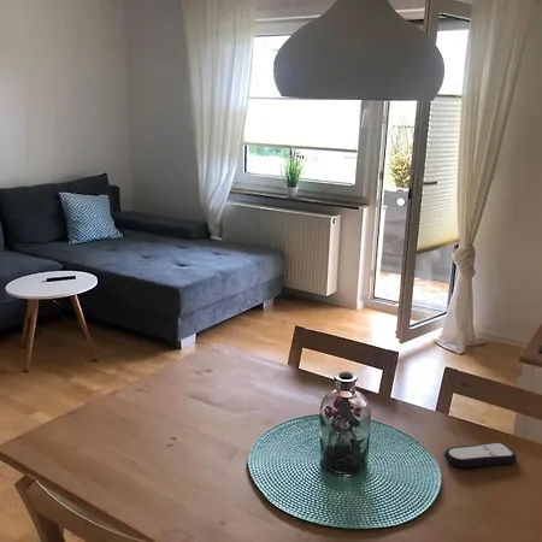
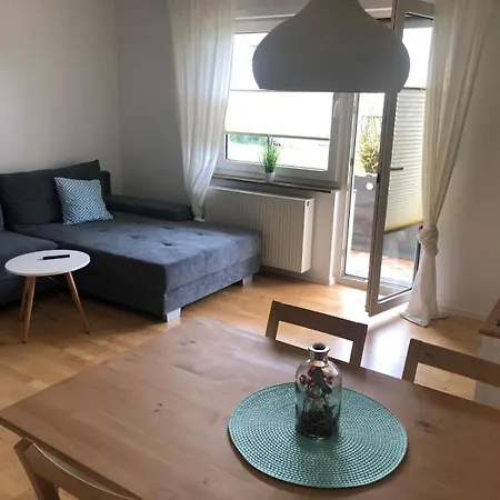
- remote control [443,441,518,469]
